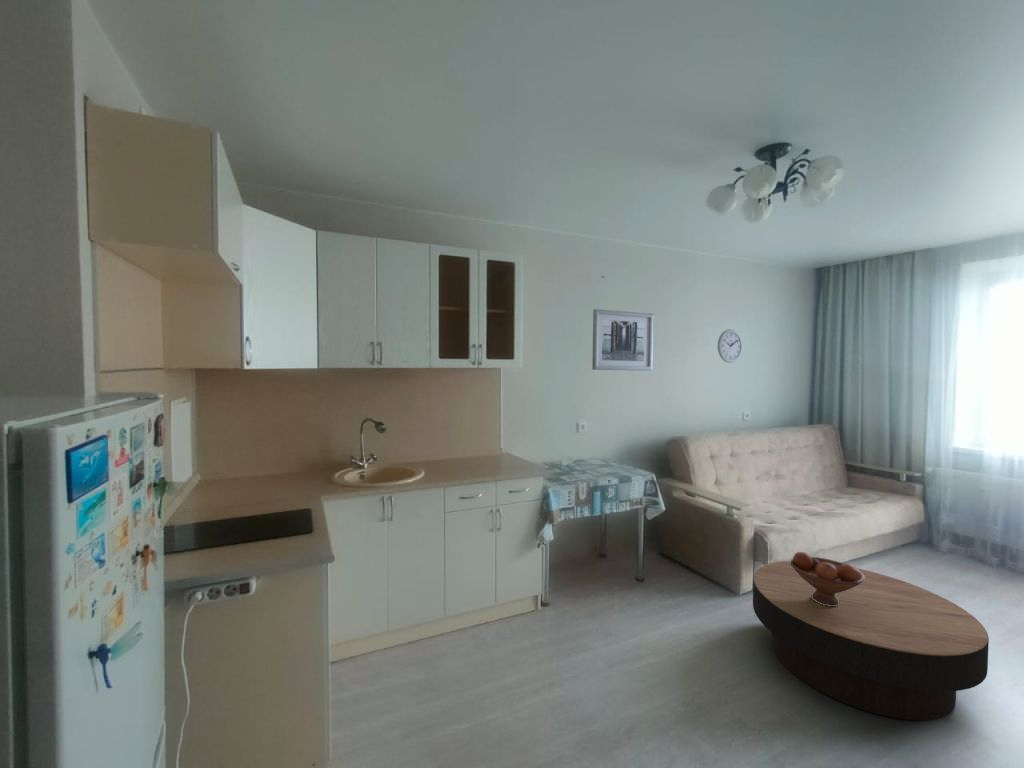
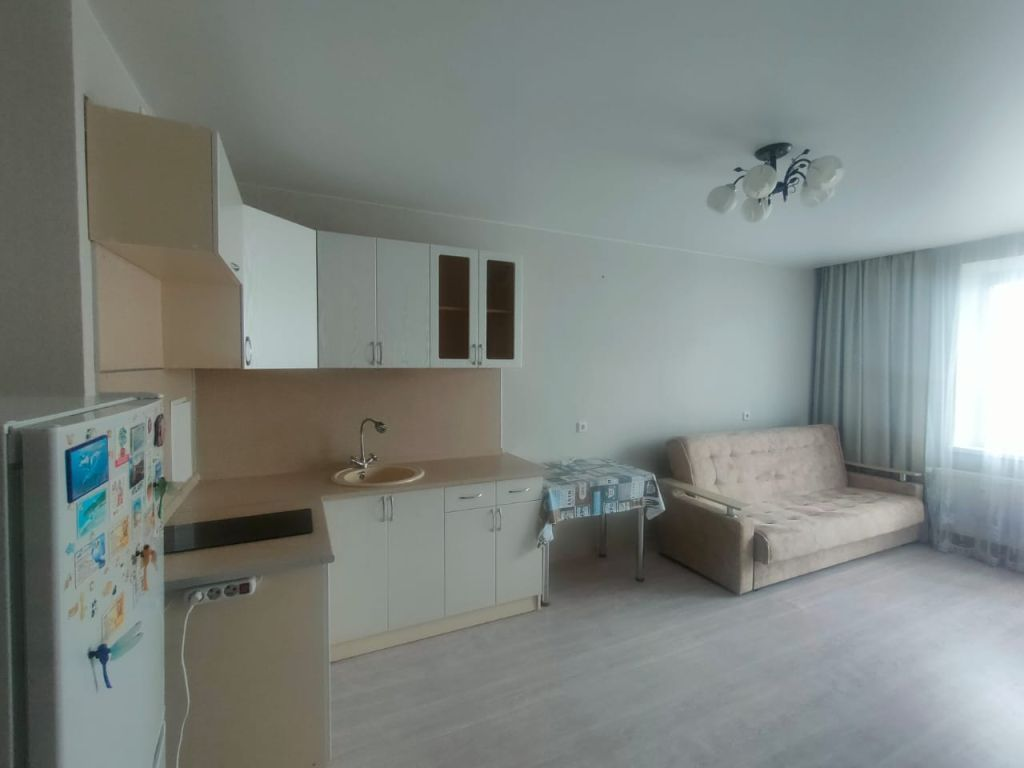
- wall clock [717,328,743,364]
- coffee table [752,560,990,721]
- fruit bowl [790,551,865,606]
- wall art [591,308,654,372]
